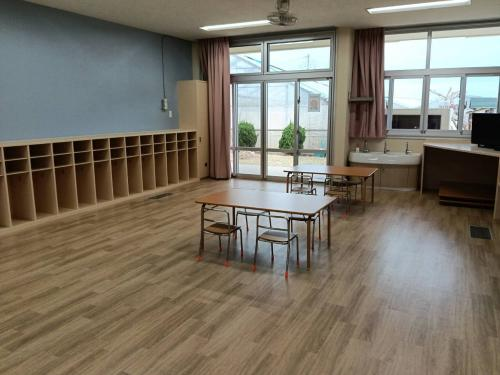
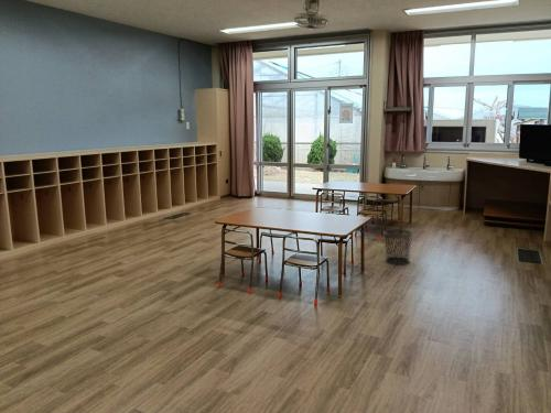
+ waste bin [382,228,414,265]
